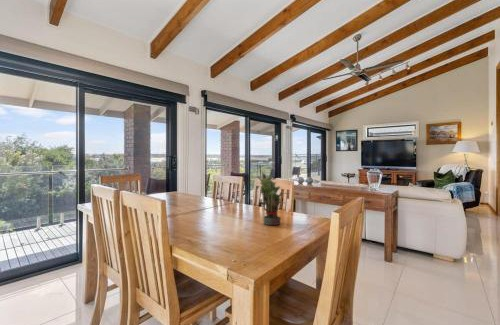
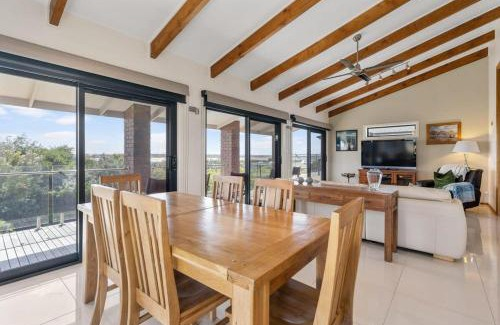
- potted plant [257,171,289,226]
